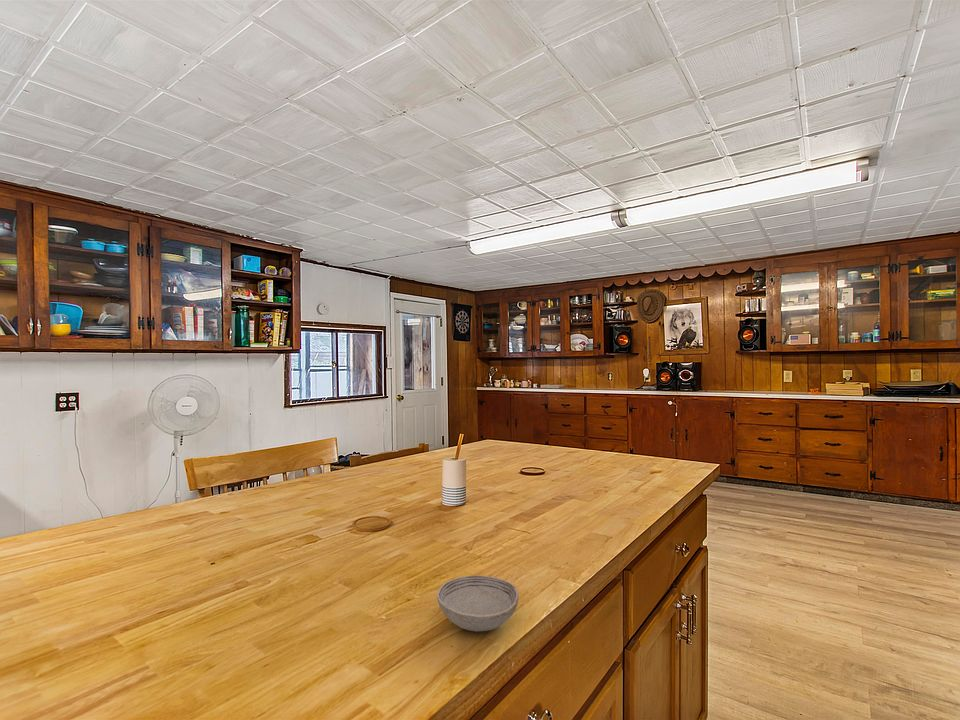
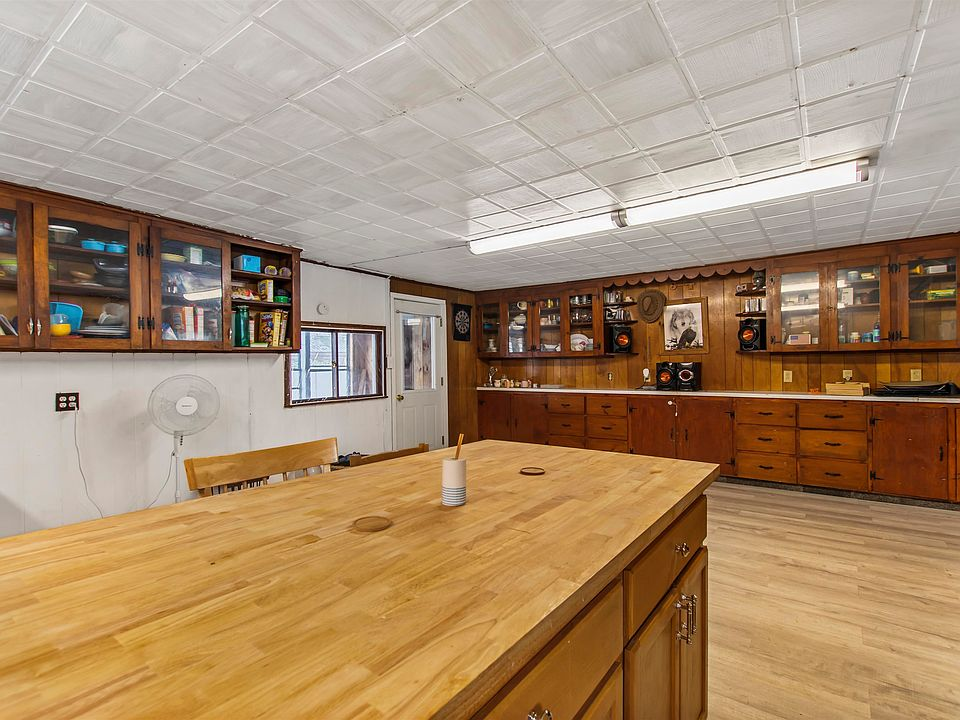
- bowl [436,574,520,632]
